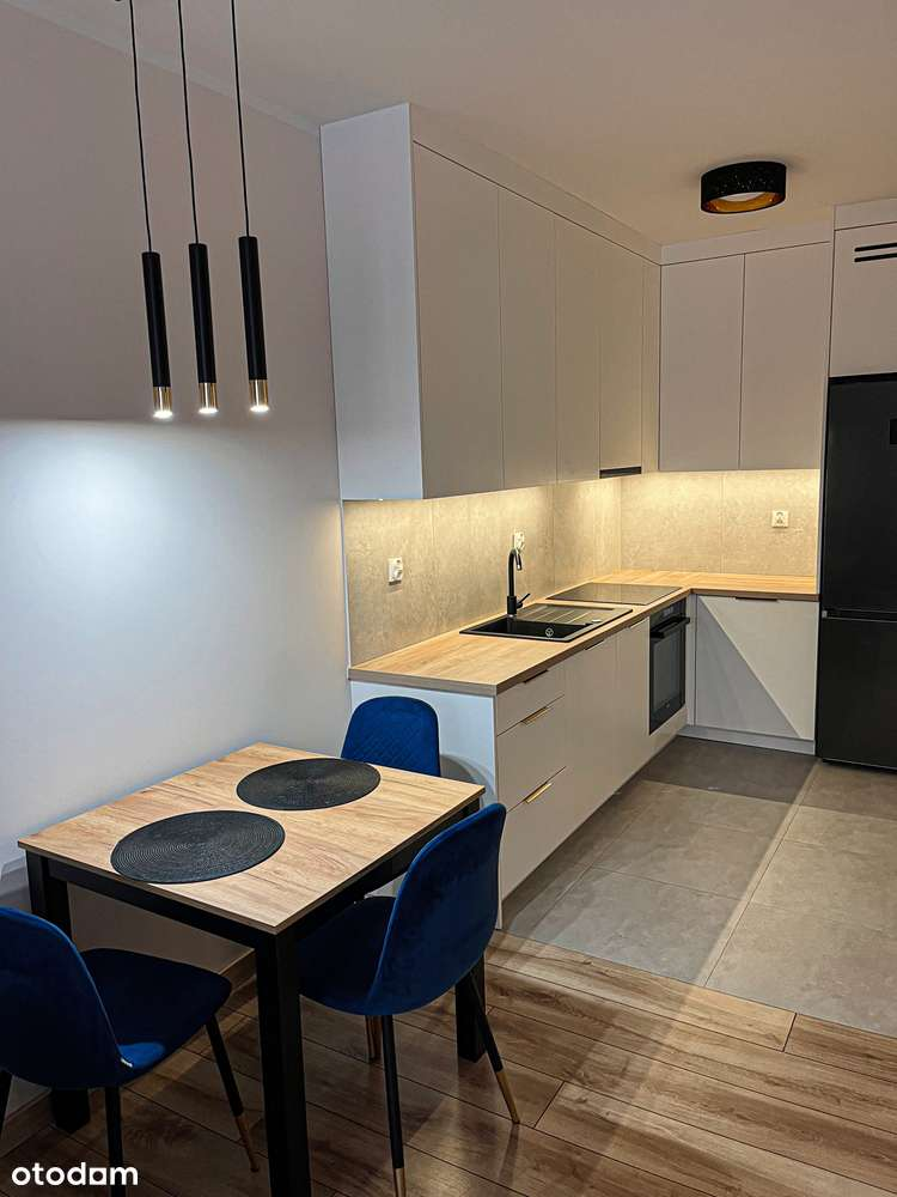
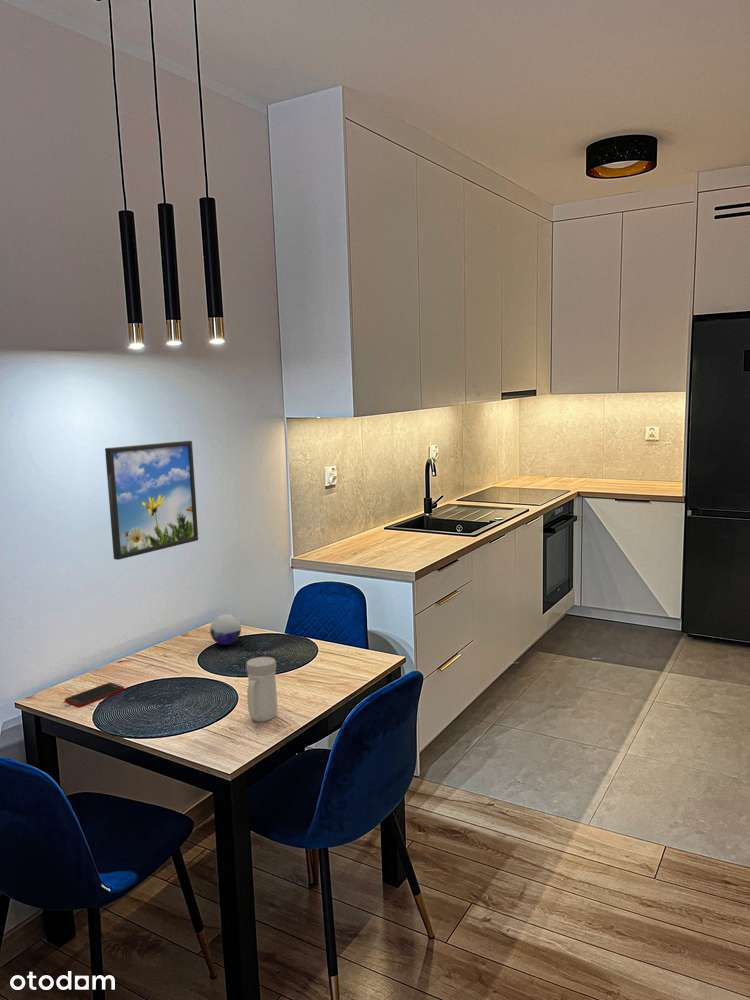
+ decorative orb [209,613,242,646]
+ mug [245,656,278,723]
+ cell phone [64,682,126,708]
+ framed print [104,440,199,561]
